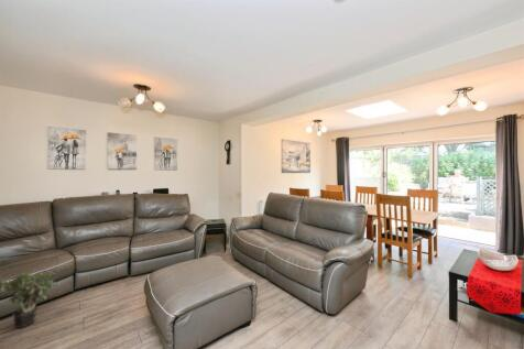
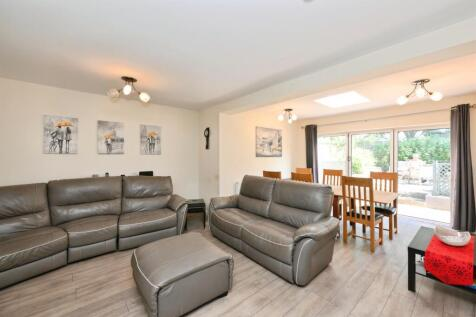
- potted plant [0,271,58,329]
